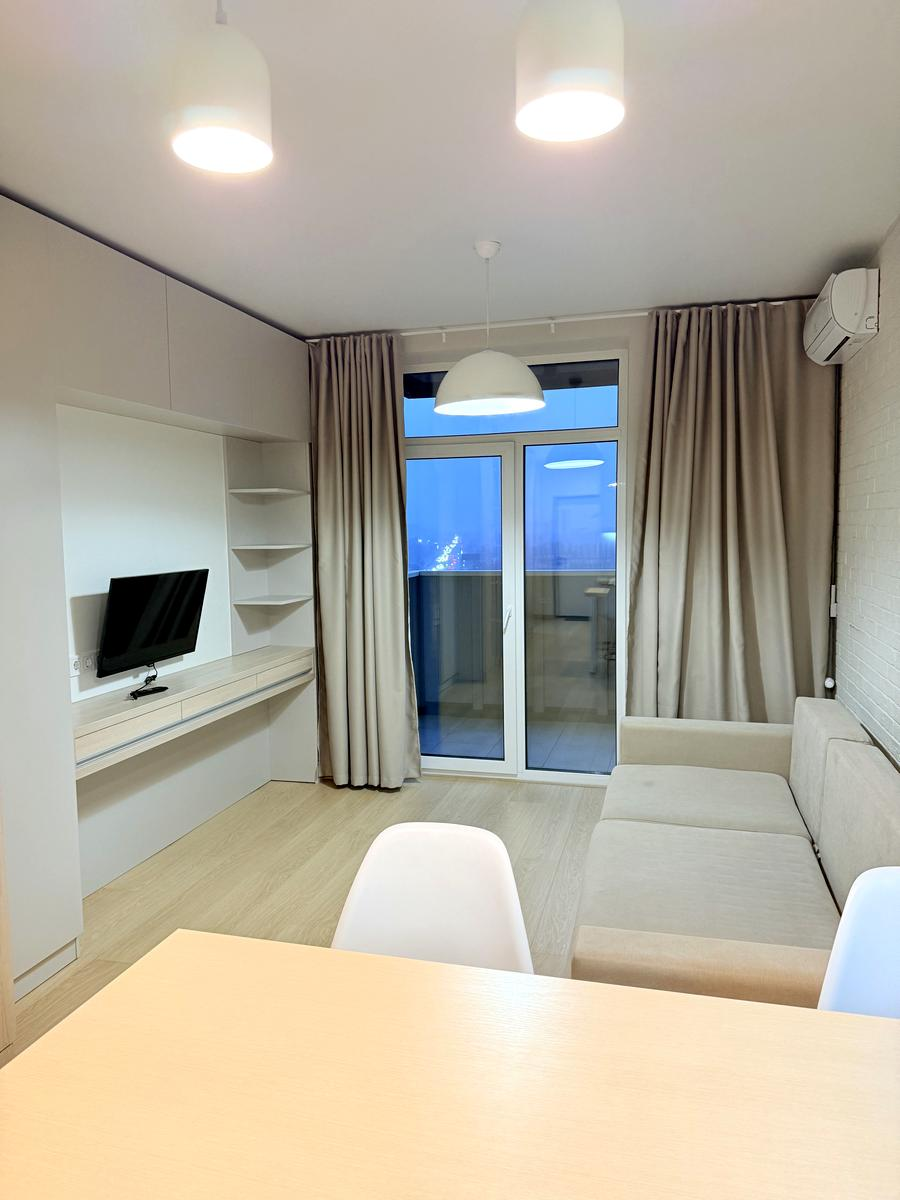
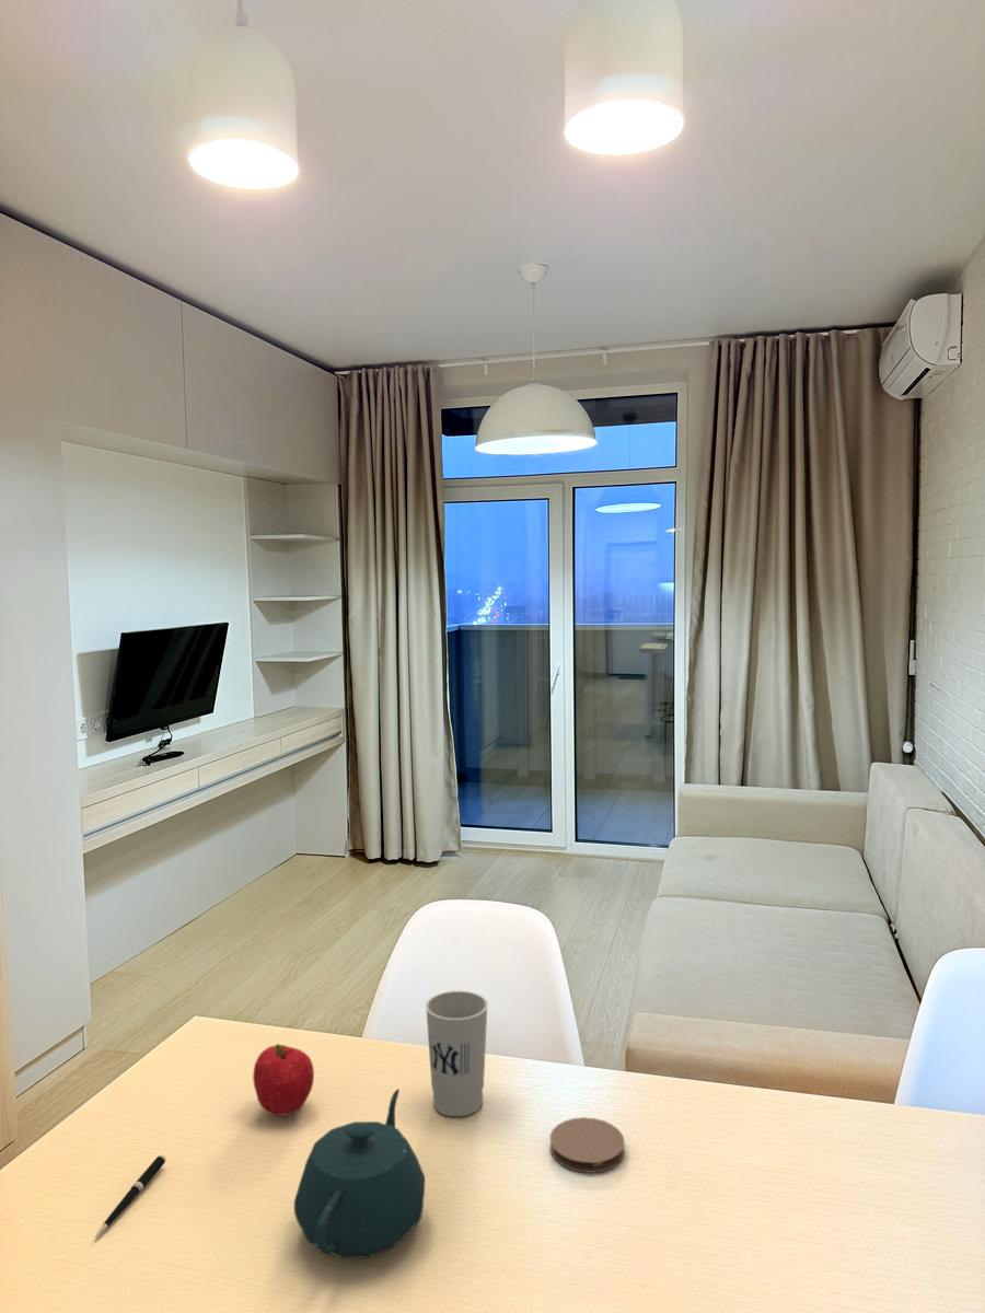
+ fruit [252,1043,315,1117]
+ teapot [293,1088,426,1259]
+ pen [94,1153,167,1239]
+ cup [425,990,489,1117]
+ coaster [549,1116,626,1174]
